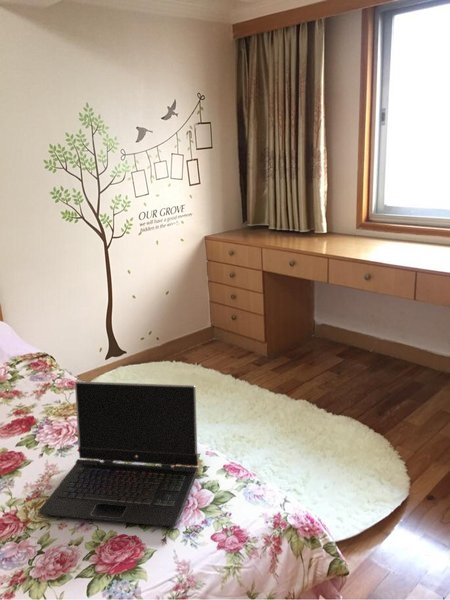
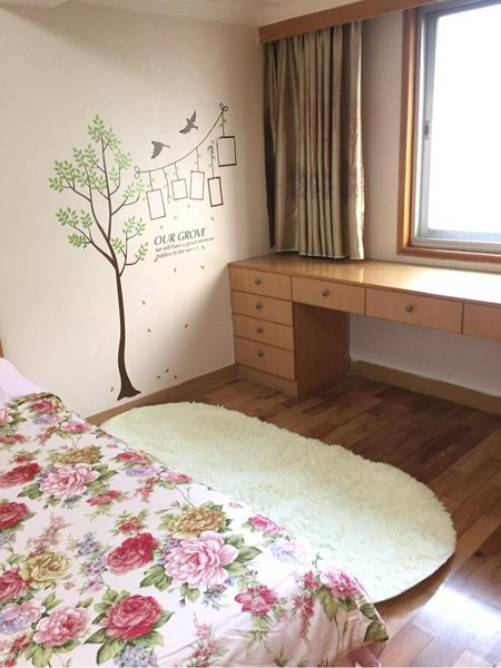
- laptop computer [38,380,199,528]
